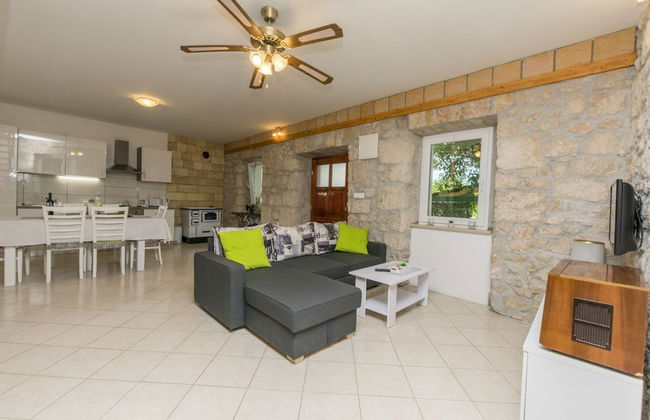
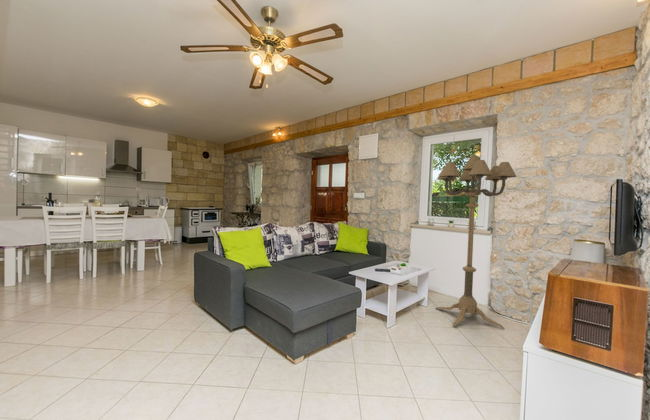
+ floor lamp [434,155,518,330]
